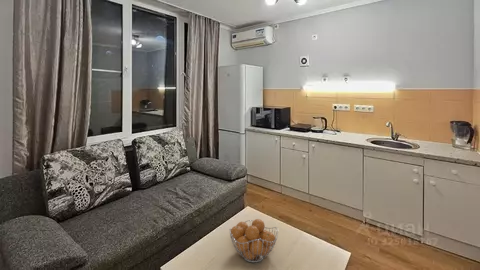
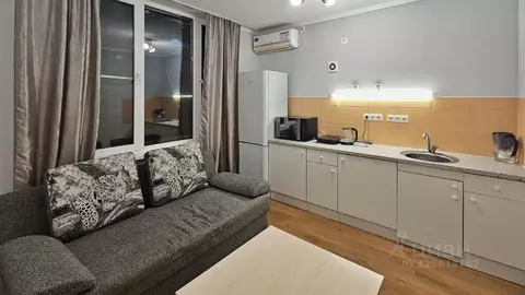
- fruit basket [228,218,279,263]
